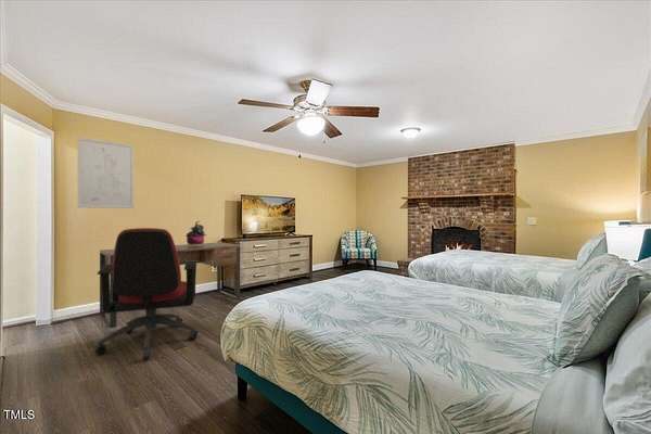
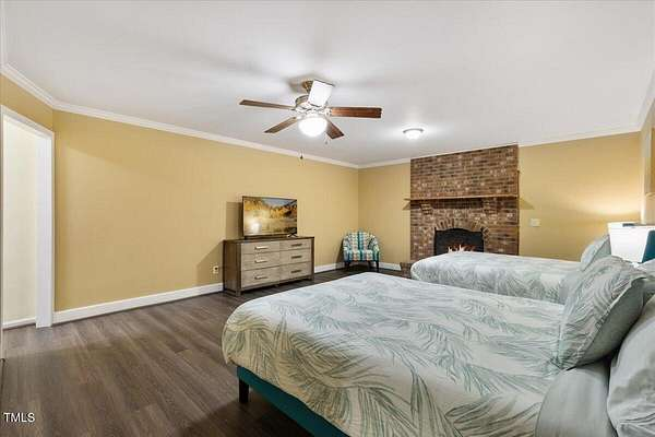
- potted plant [184,219,207,246]
- office chair [92,227,200,361]
- wall art [77,136,136,209]
- desk [99,241,241,328]
